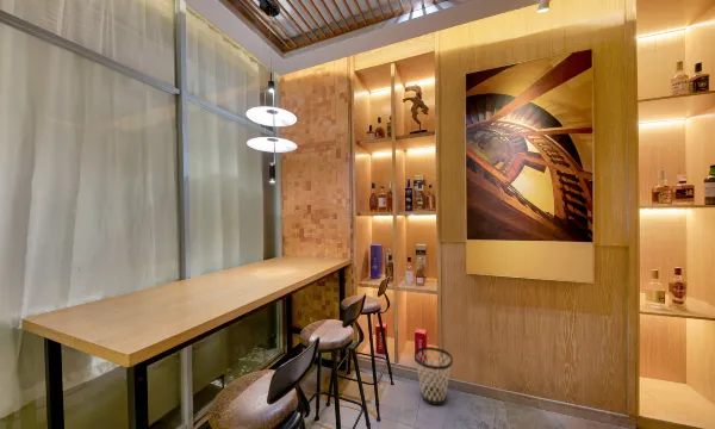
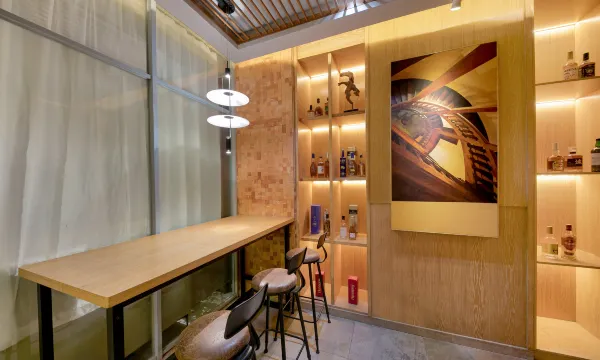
- wastebasket [414,346,454,406]
